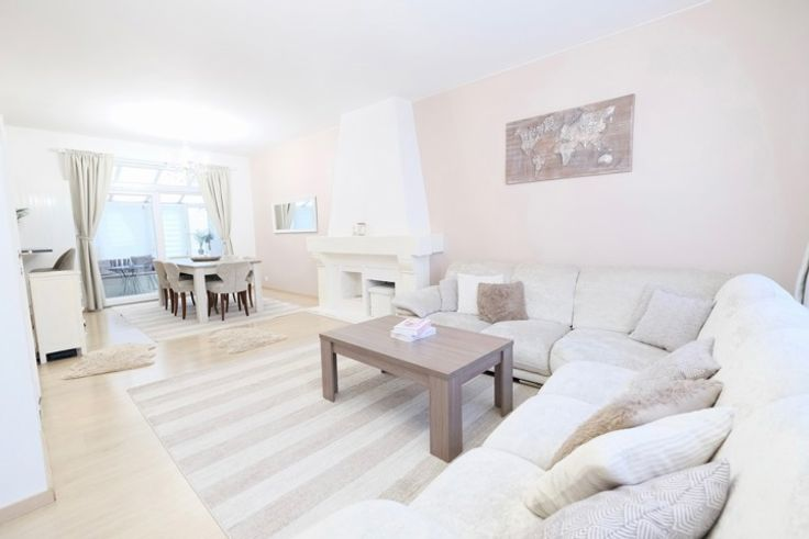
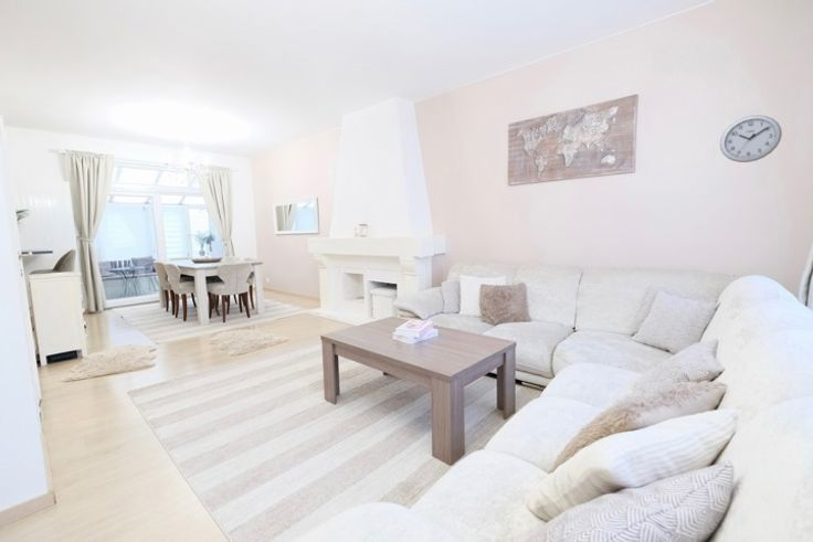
+ wall clock [719,114,783,163]
